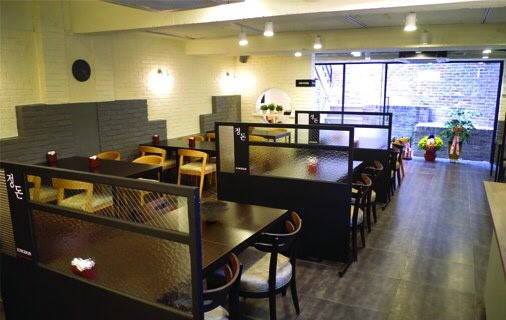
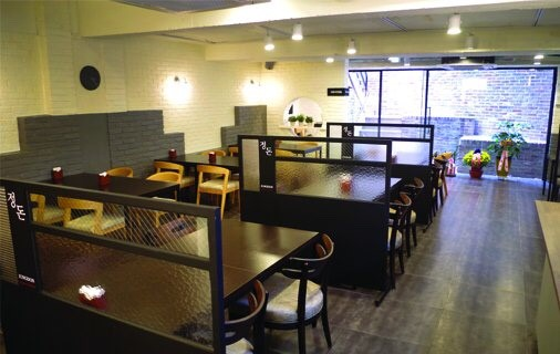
- bowl [200,200,231,222]
